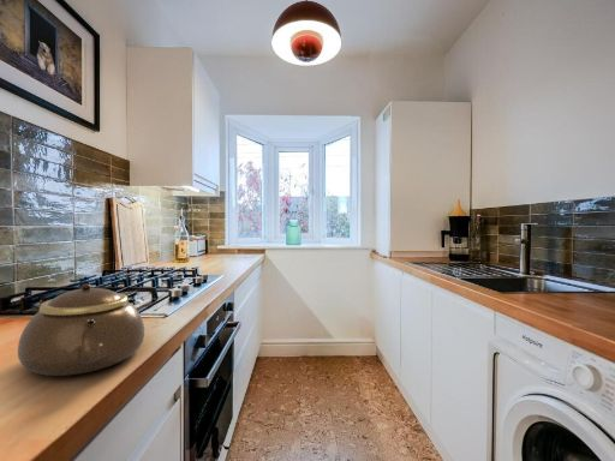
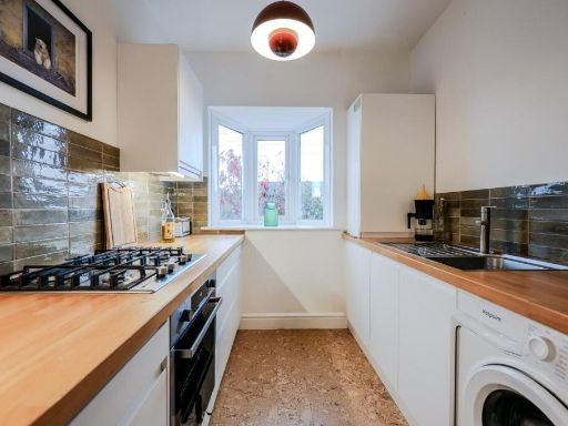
- teapot [17,282,145,377]
